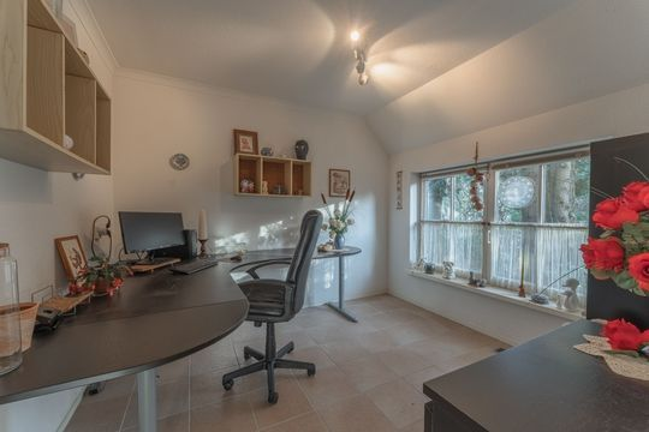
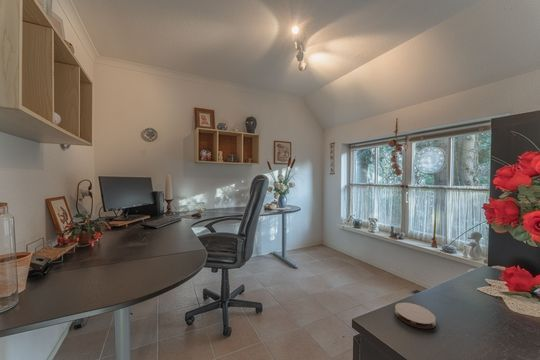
+ coaster [394,302,437,330]
